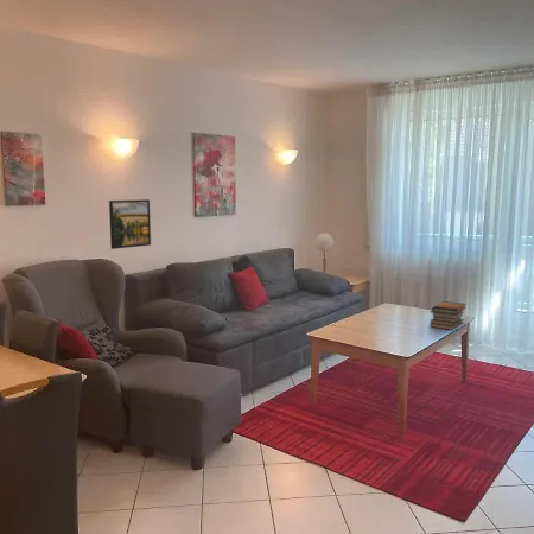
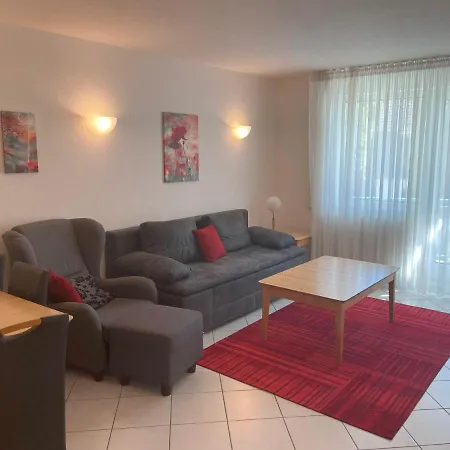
- book stack [428,300,468,331]
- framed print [108,198,152,250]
